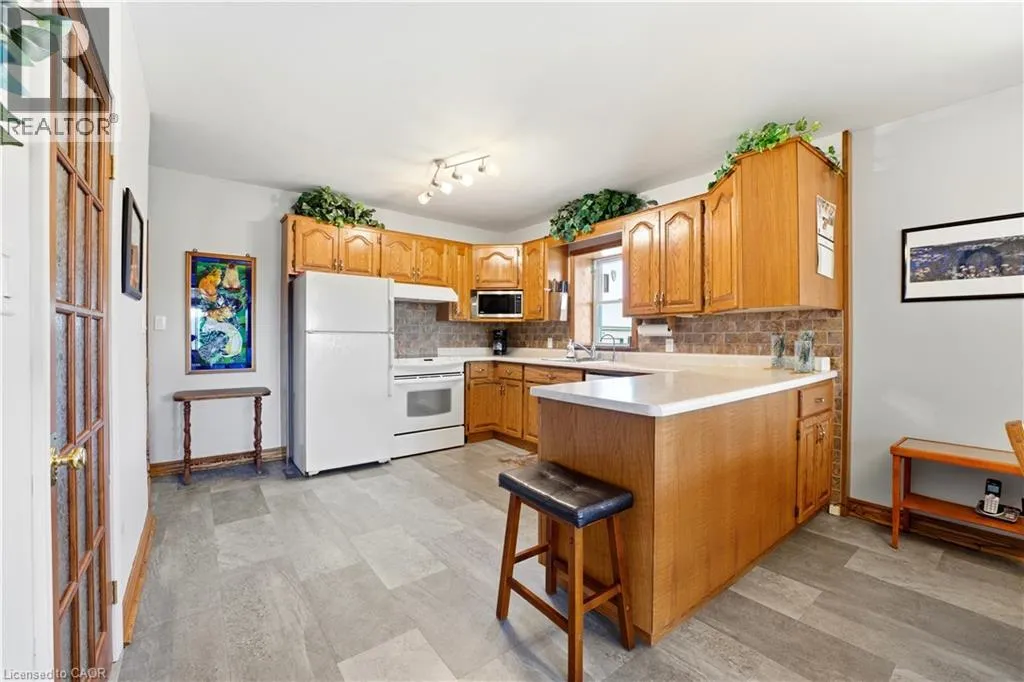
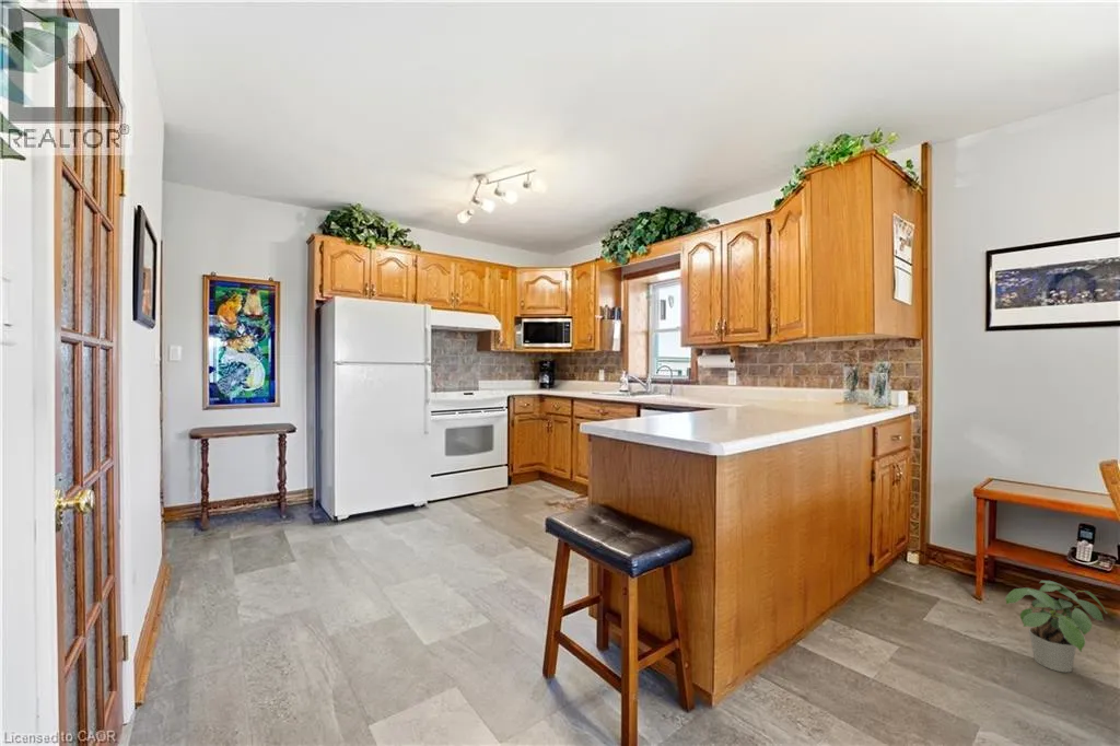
+ potted plant [1004,580,1108,674]
